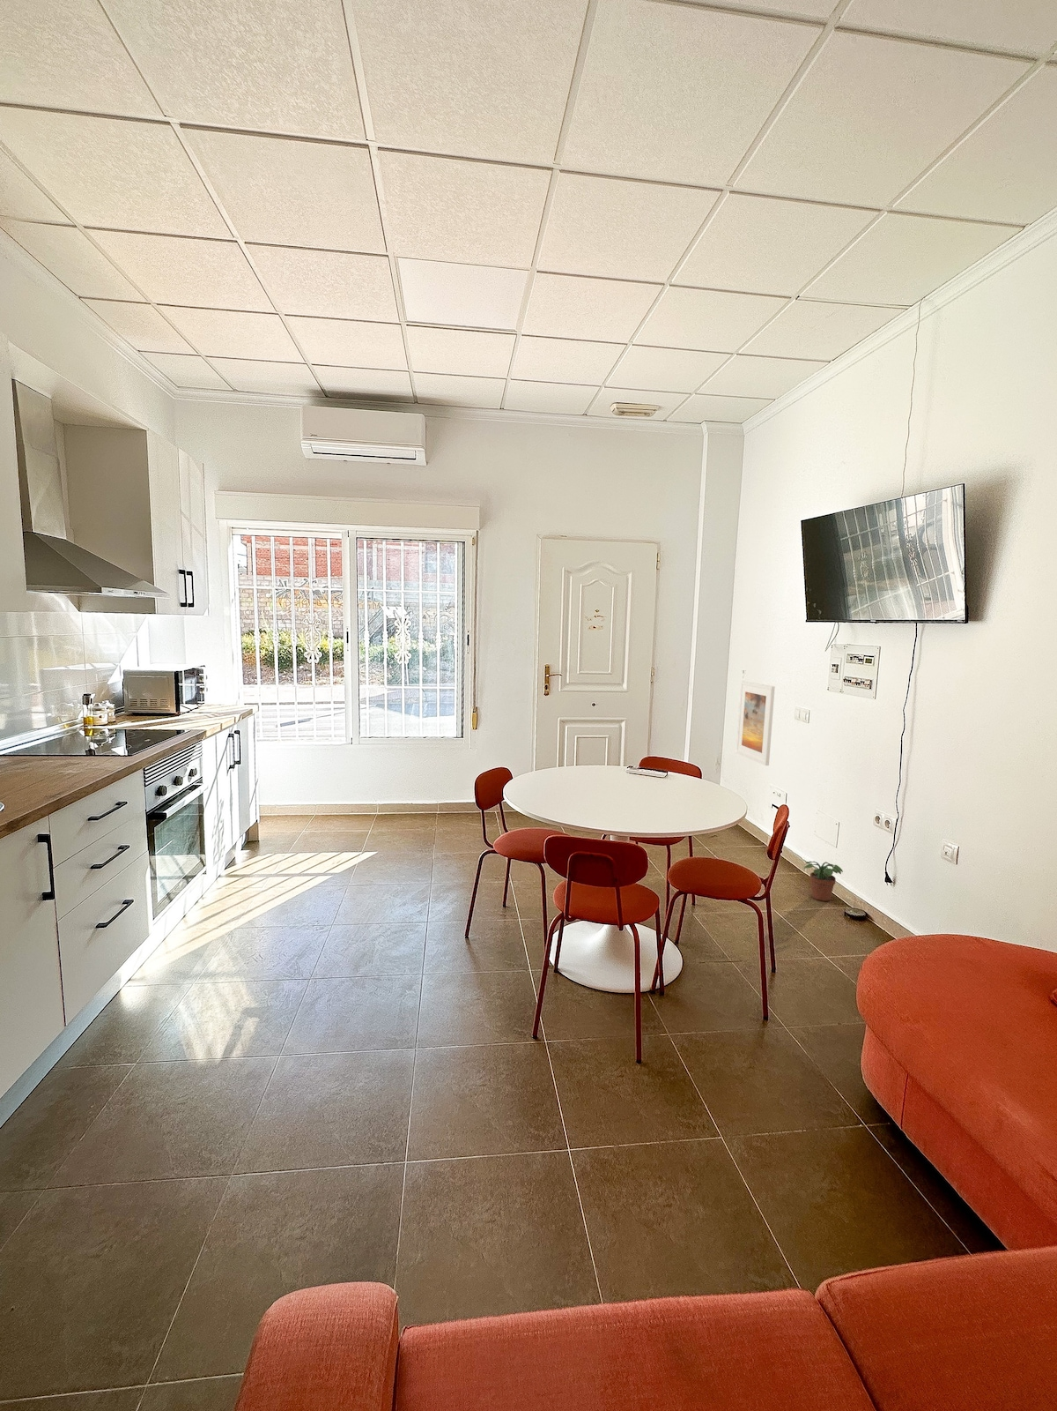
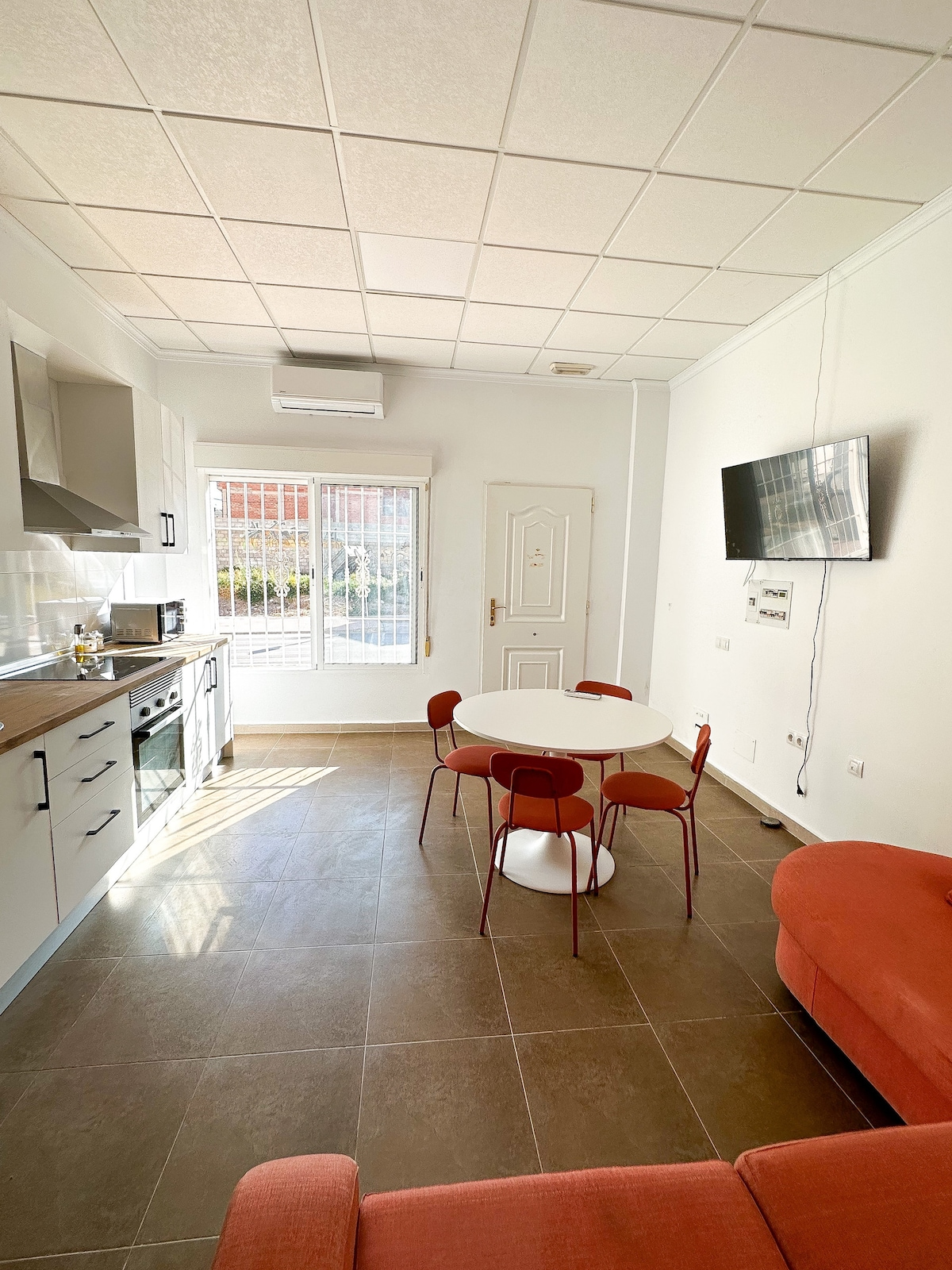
- potted plant [804,860,844,902]
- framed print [735,680,776,767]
